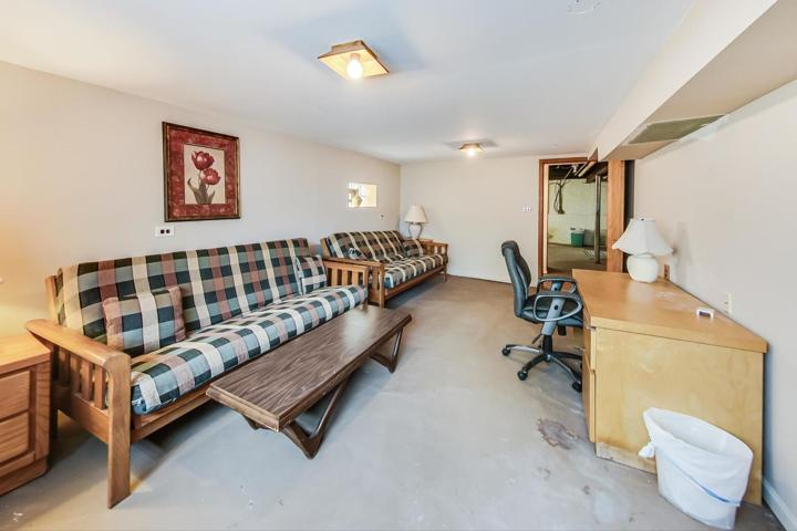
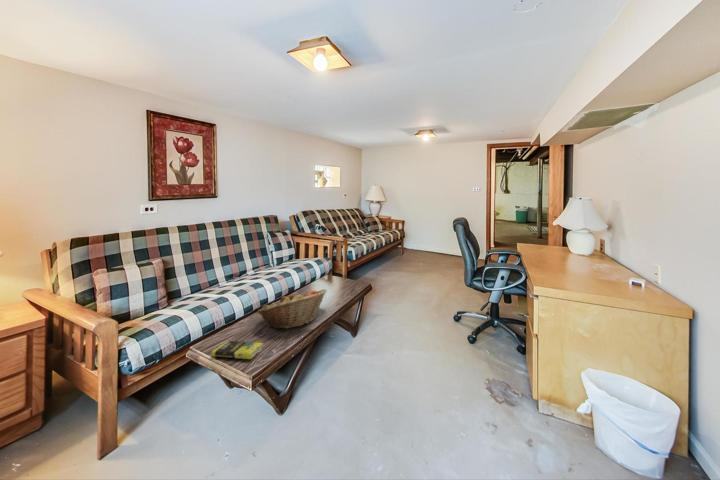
+ book [211,340,264,360]
+ fruit basket [256,288,328,330]
